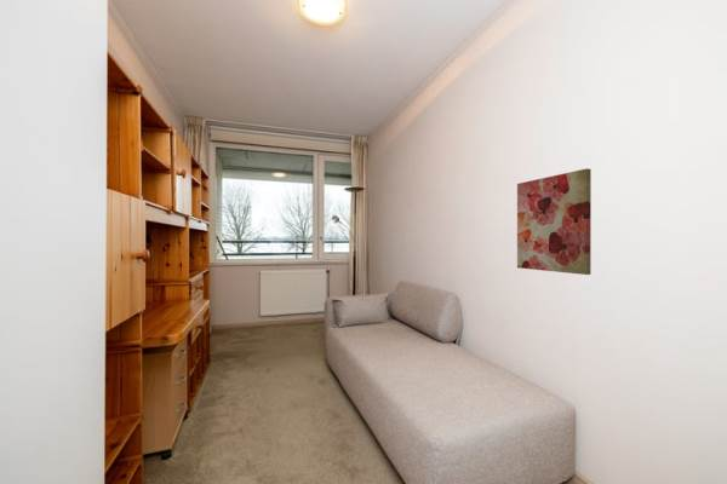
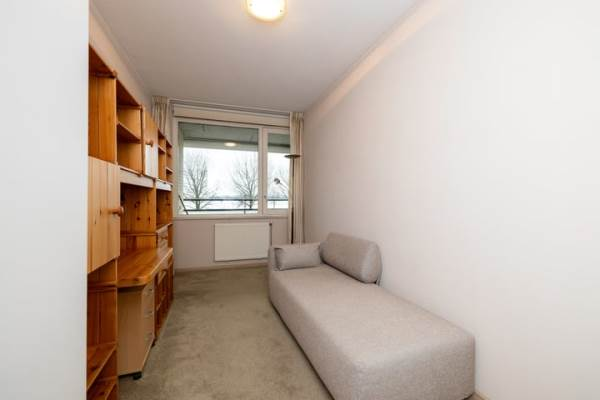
- wall art [516,167,593,276]
